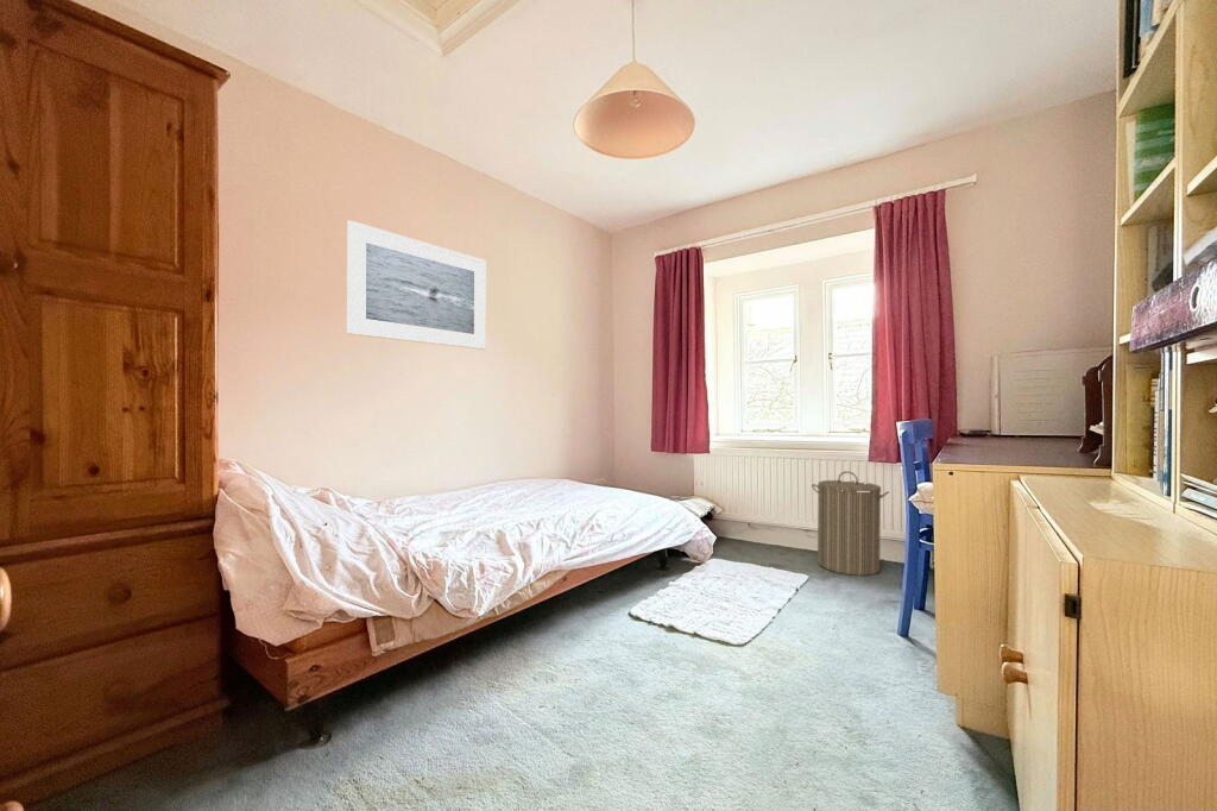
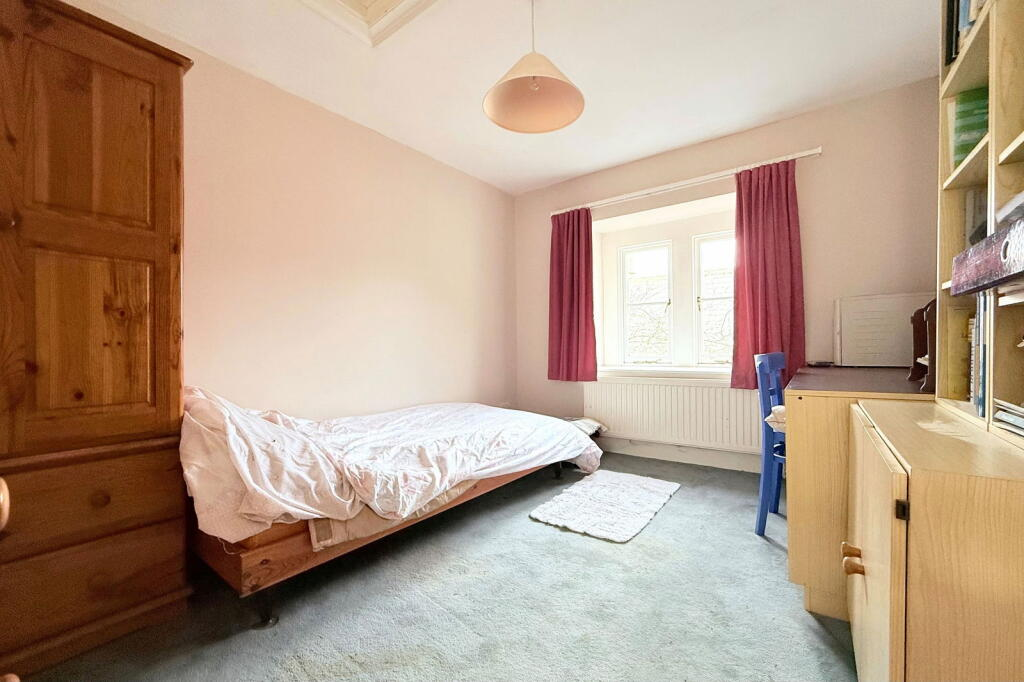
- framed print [346,220,487,351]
- laundry hamper [811,470,890,577]
